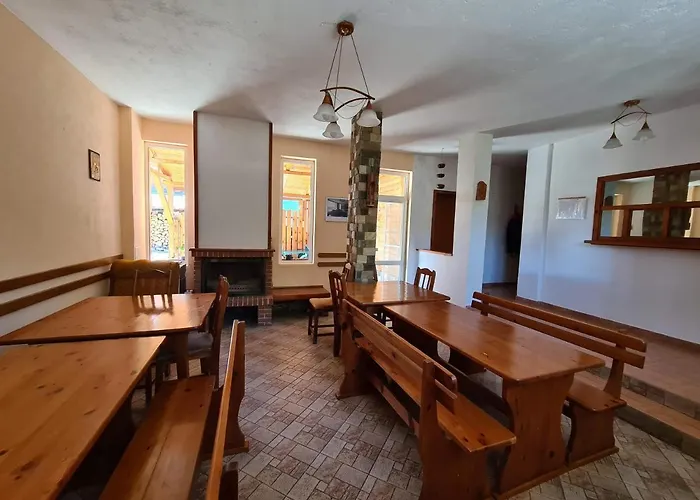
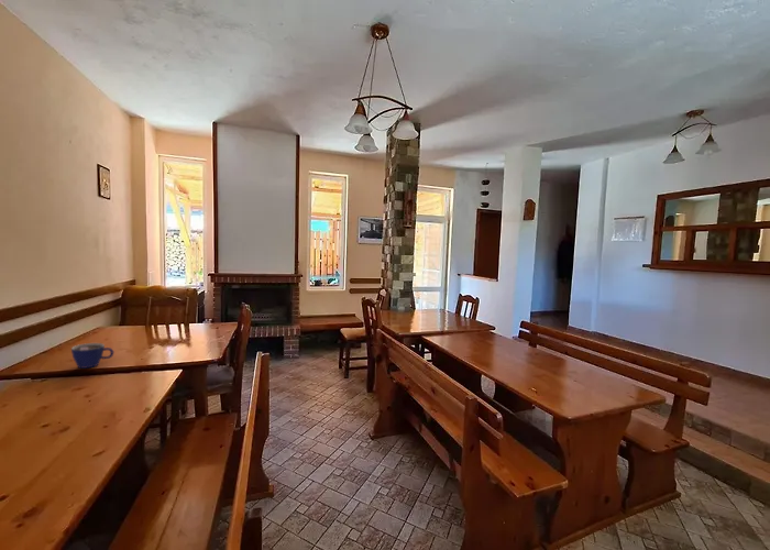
+ cup [70,342,116,370]
